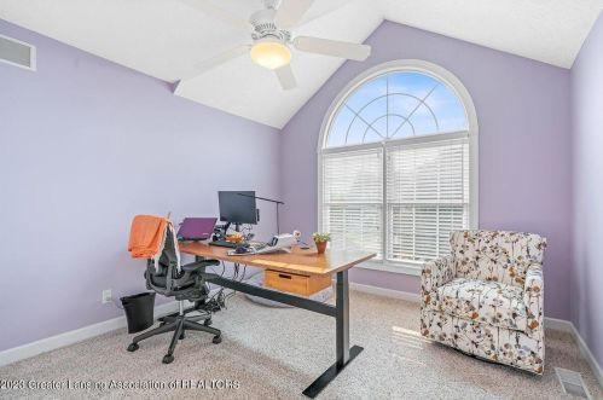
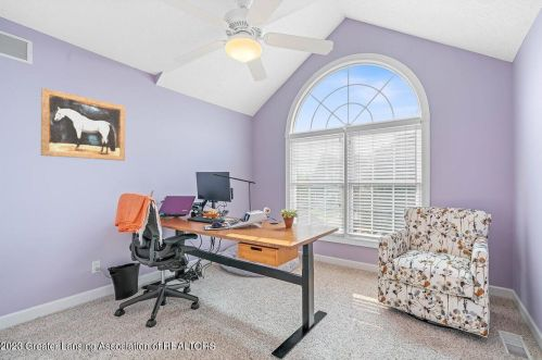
+ wall art [40,87,126,162]
